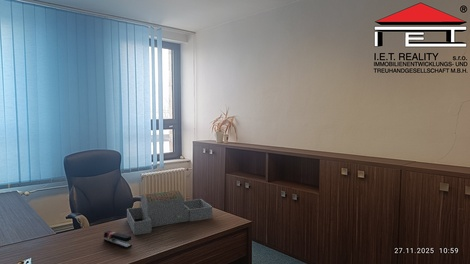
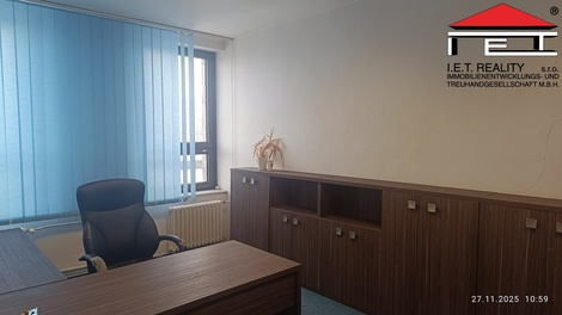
- stapler [103,230,133,249]
- architectural model [126,189,213,236]
